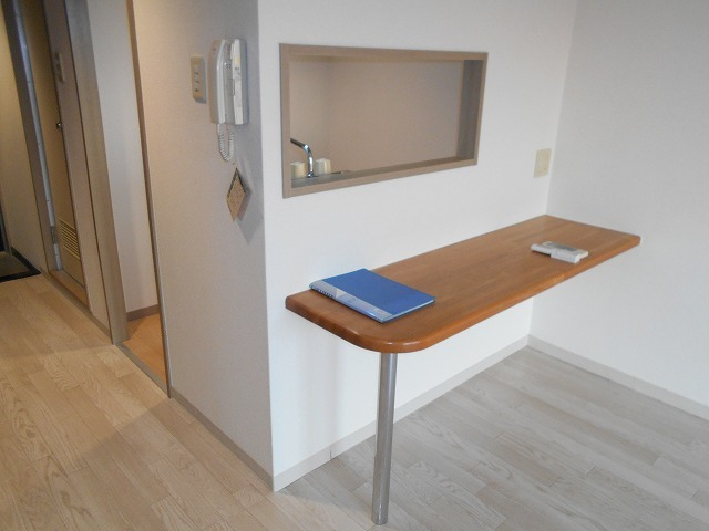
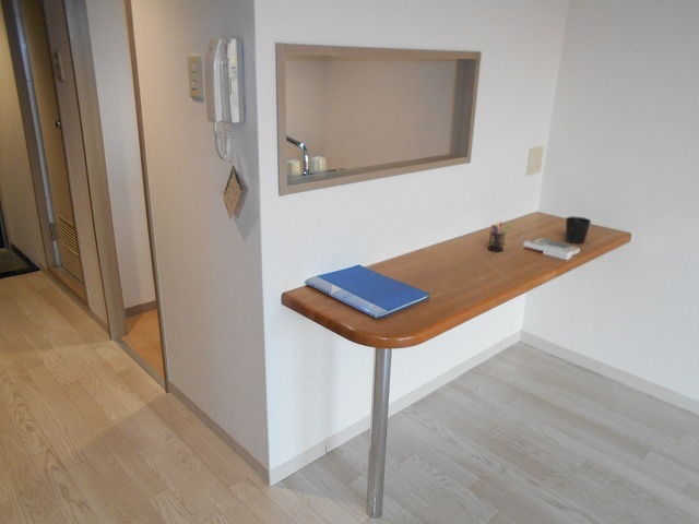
+ pen holder [487,219,511,252]
+ cup [565,215,592,245]
